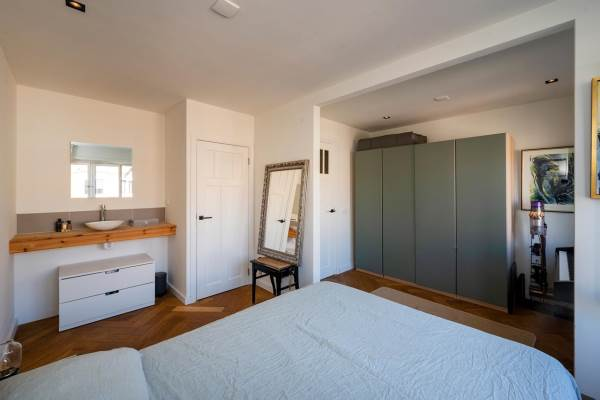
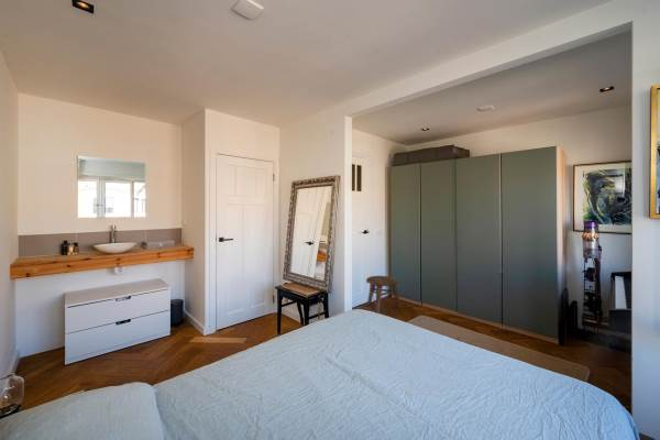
+ stool [365,275,402,315]
